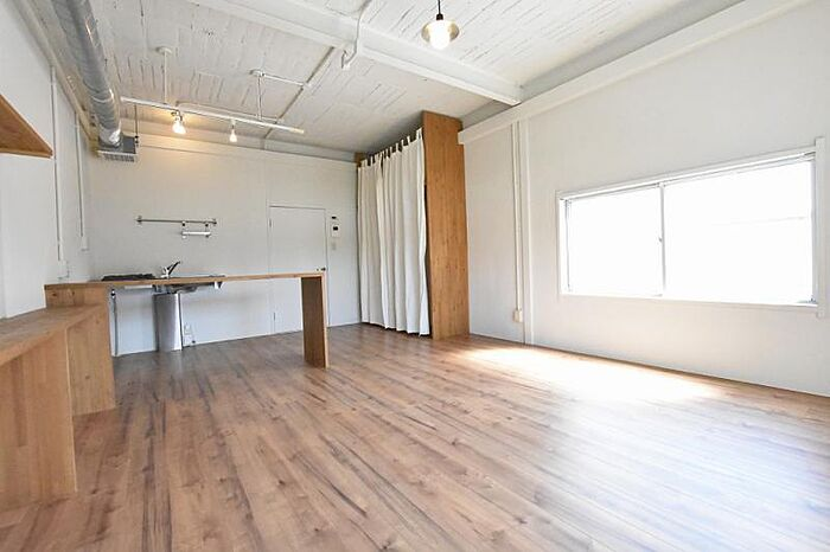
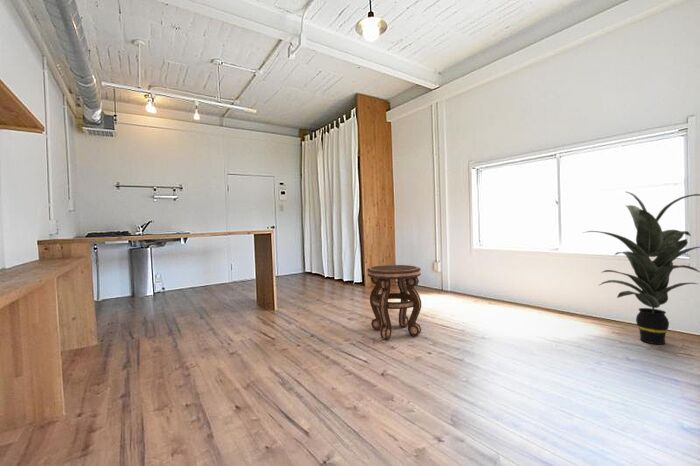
+ side table [366,264,422,340]
+ indoor plant [582,191,700,346]
